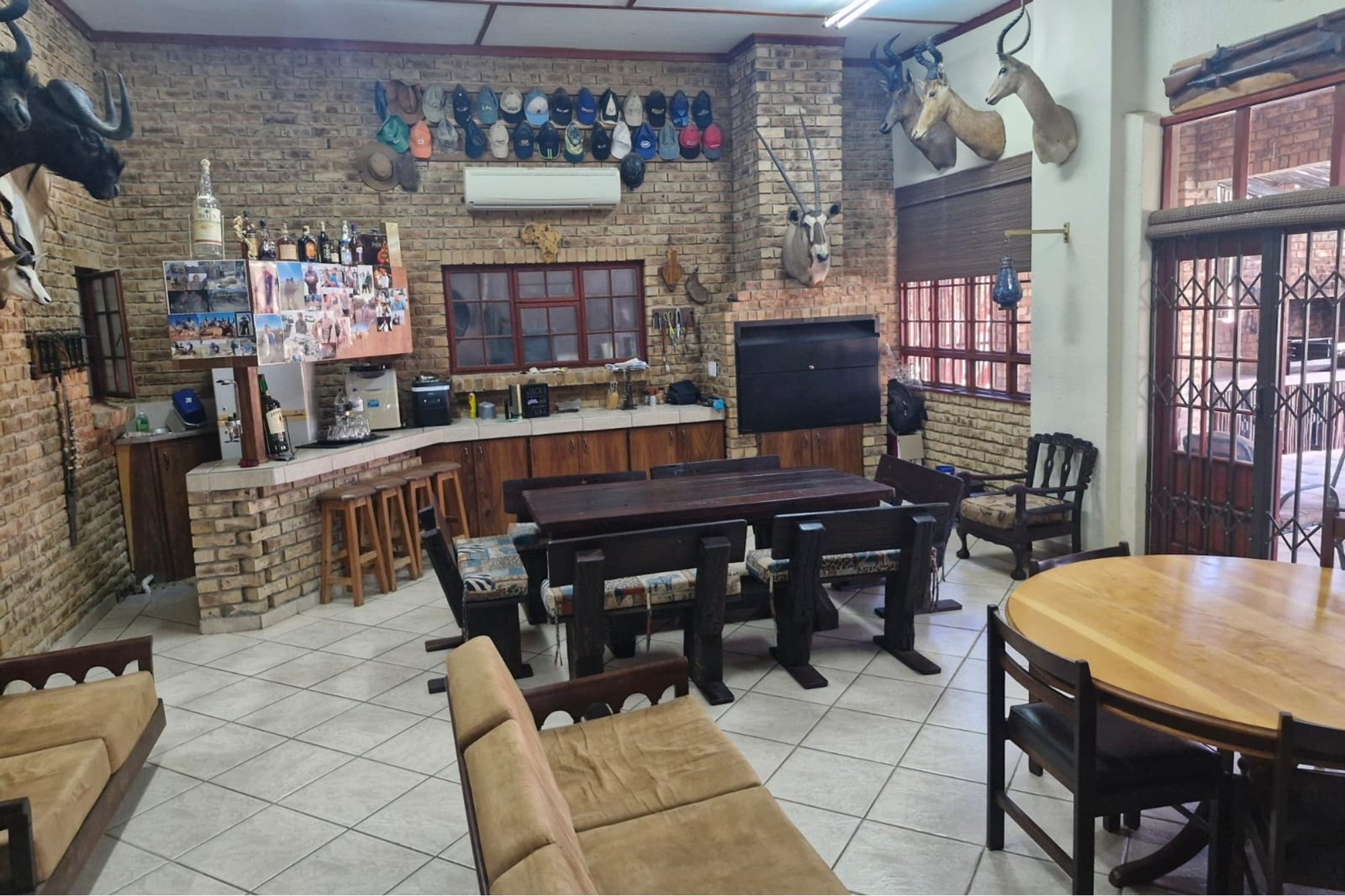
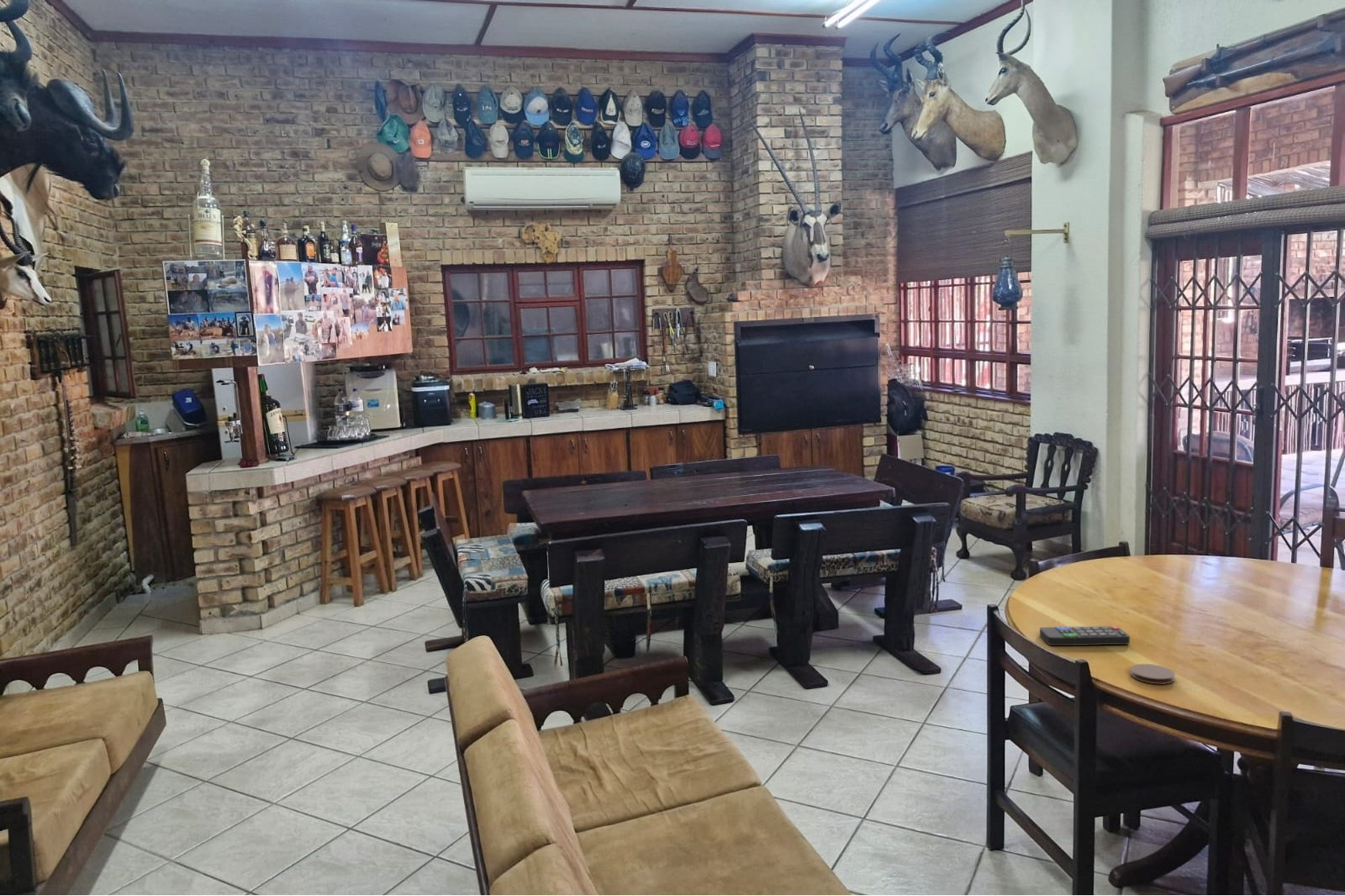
+ coaster [1130,663,1176,685]
+ remote control [1039,626,1130,646]
